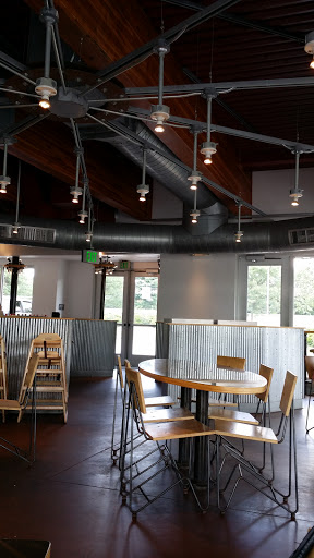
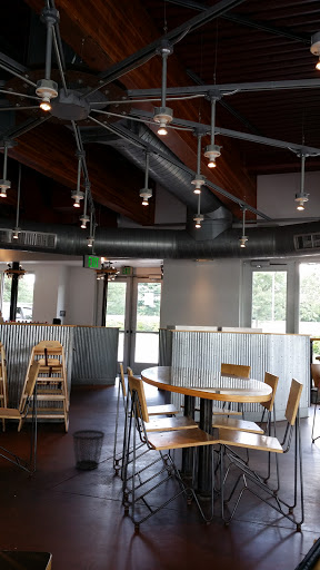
+ wastebasket [71,429,106,471]
